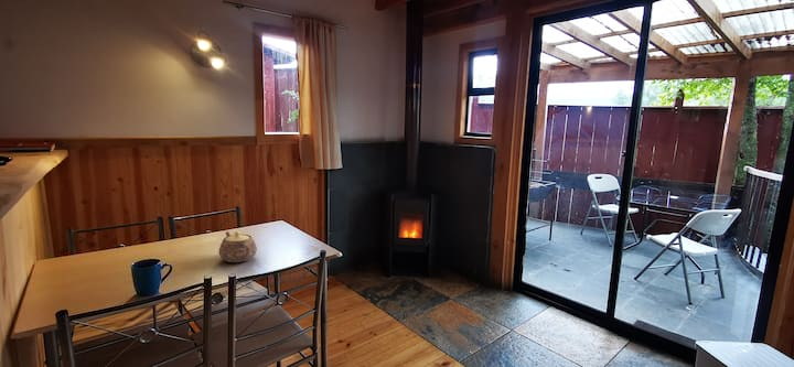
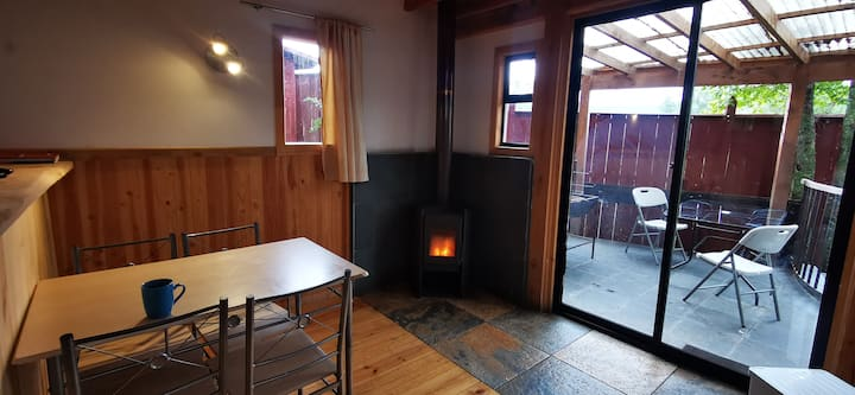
- teapot [217,230,258,263]
